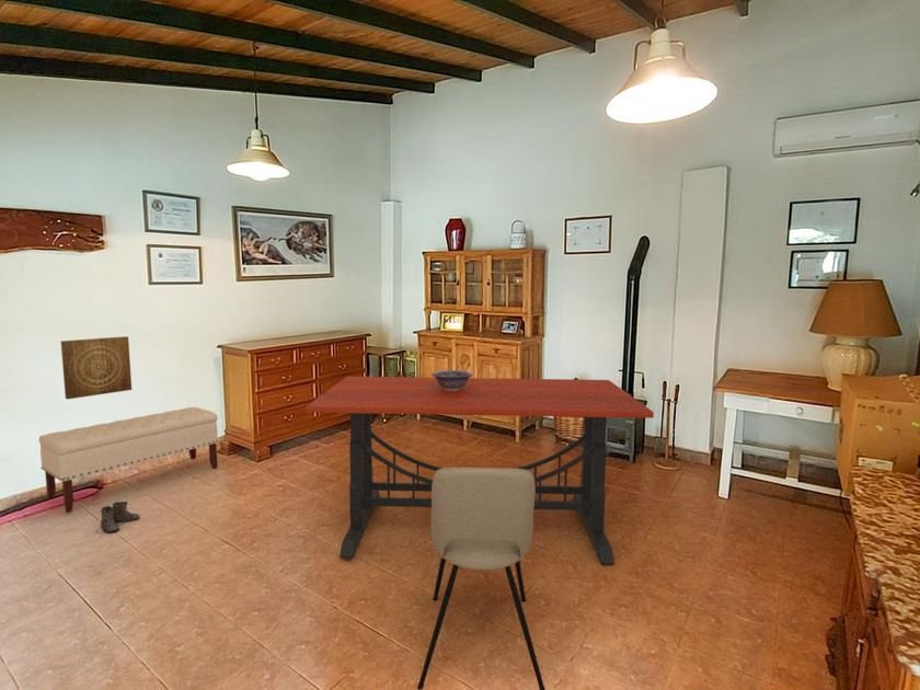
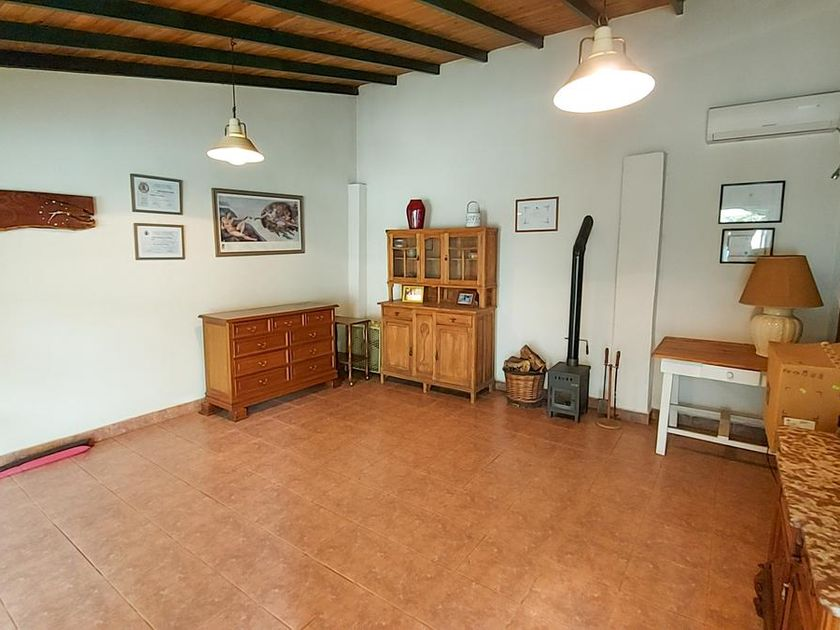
- boots [95,501,141,533]
- bench [38,406,219,514]
- wall art [60,335,133,400]
- decorative bowl [432,369,473,391]
- dining table [304,376,655,566]
- dining chair [416,467,547,690]
